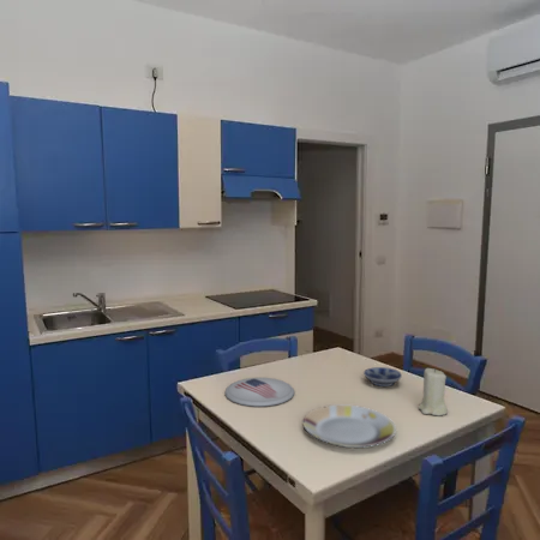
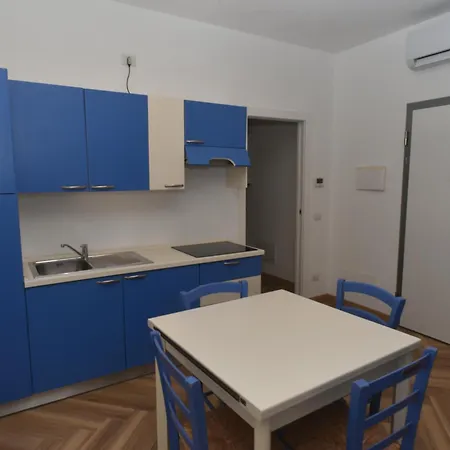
- bowl [362,366,403,388]
- plate [223,377,295,408]
- candle [418,367,449,416]
- plate [302,404,397,449]
